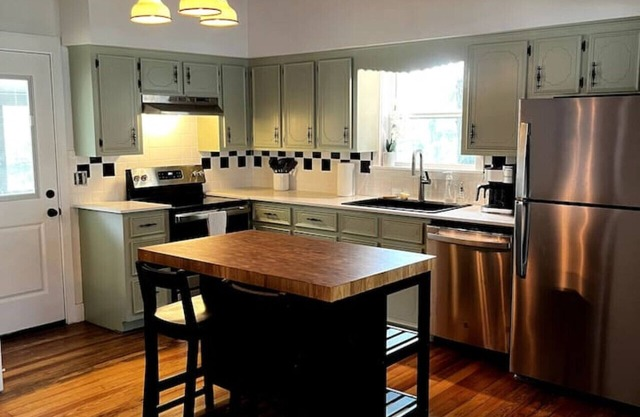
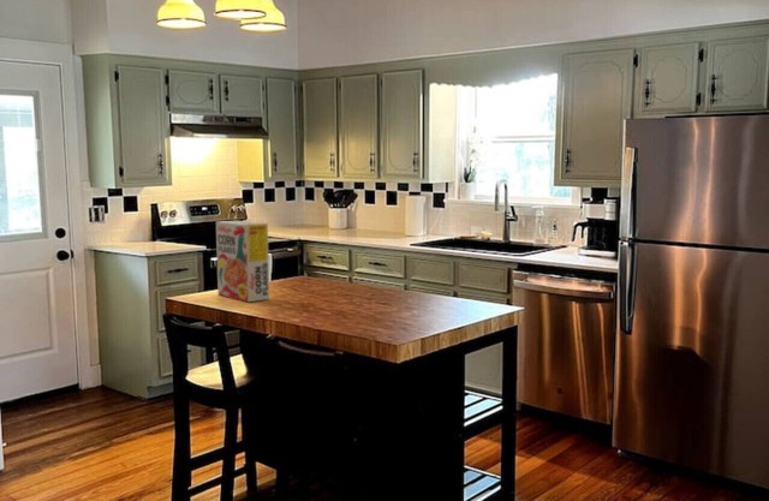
+ cereal box [215,220,270,303]
